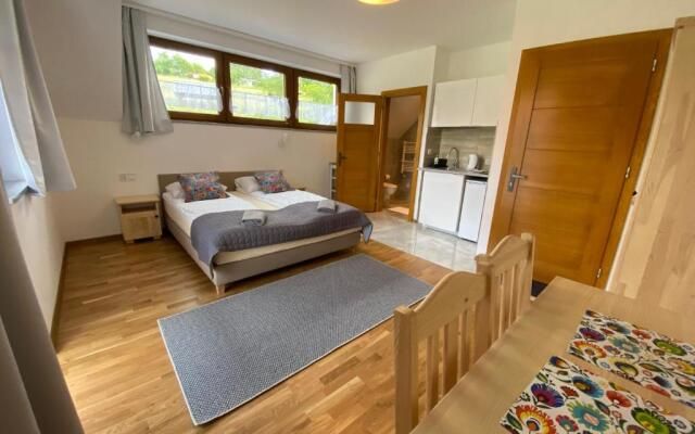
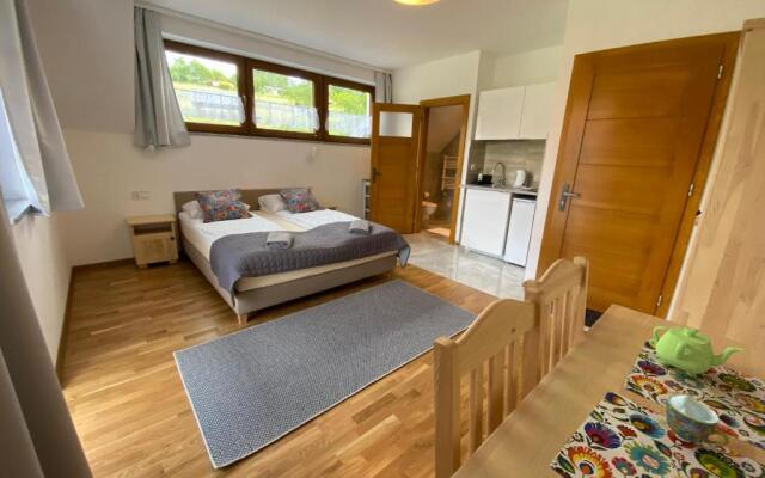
+ teapot [648,325,745,378]
+ teacup [665,393,730,447]
